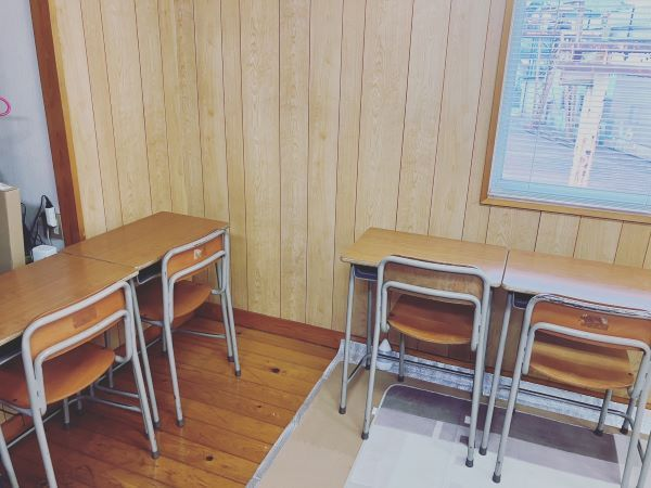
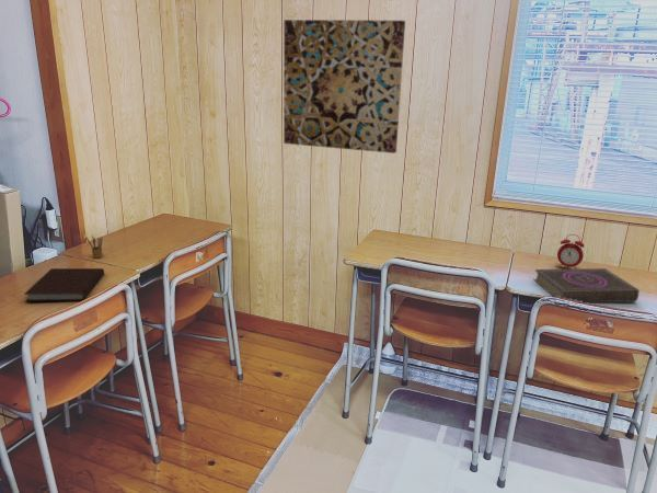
+ wall art [283,19,406,154]
+ notebook [23,267,105,302]
+ pencil box [84,234,104,260]
+ book [532,267,641,303]
+ alarm clock [556,233,586,268]
